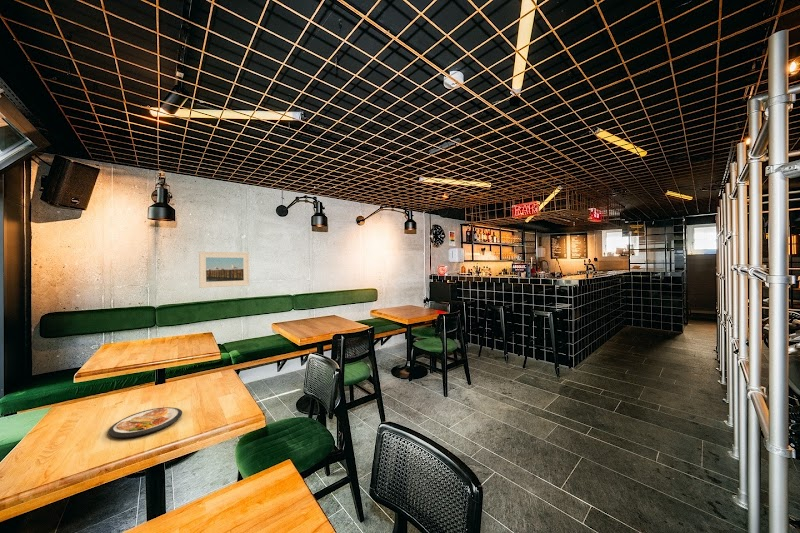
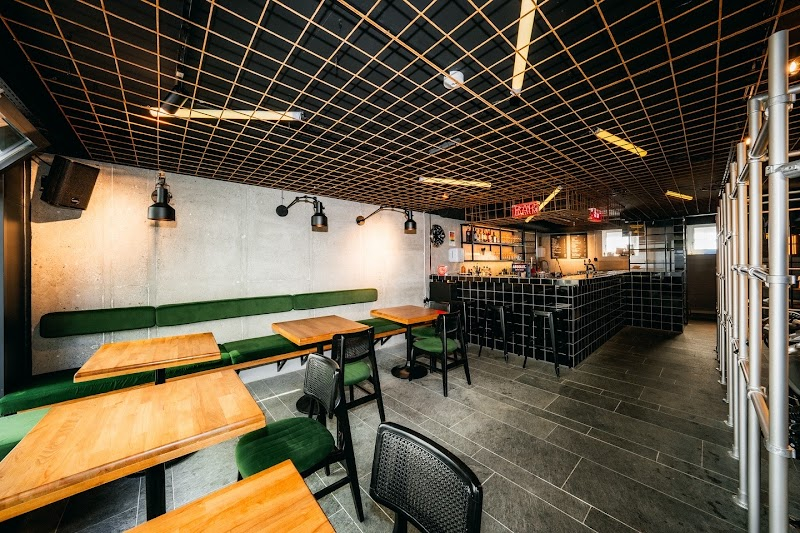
- dish [107,406,183,439]
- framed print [198,251,250,289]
